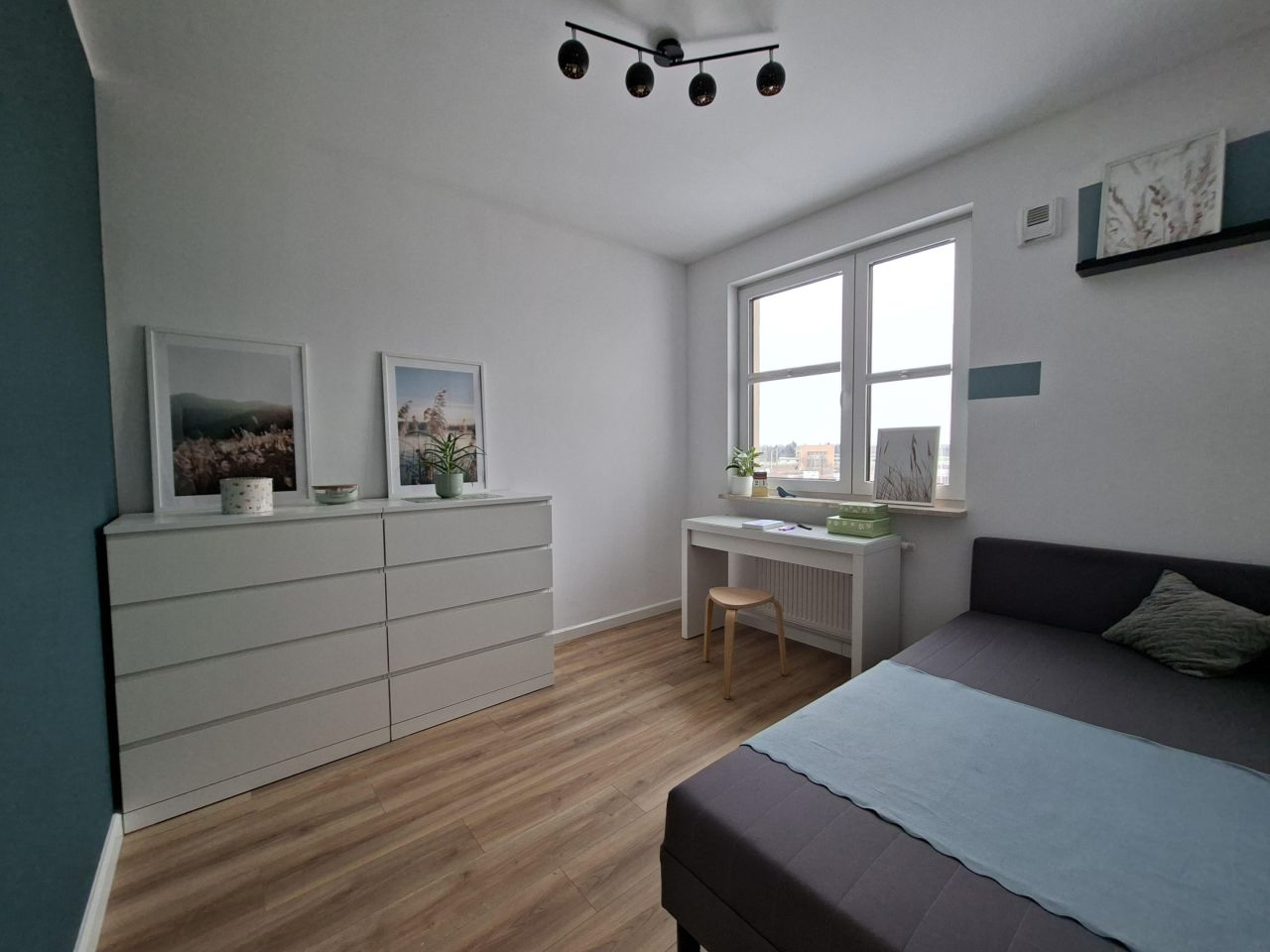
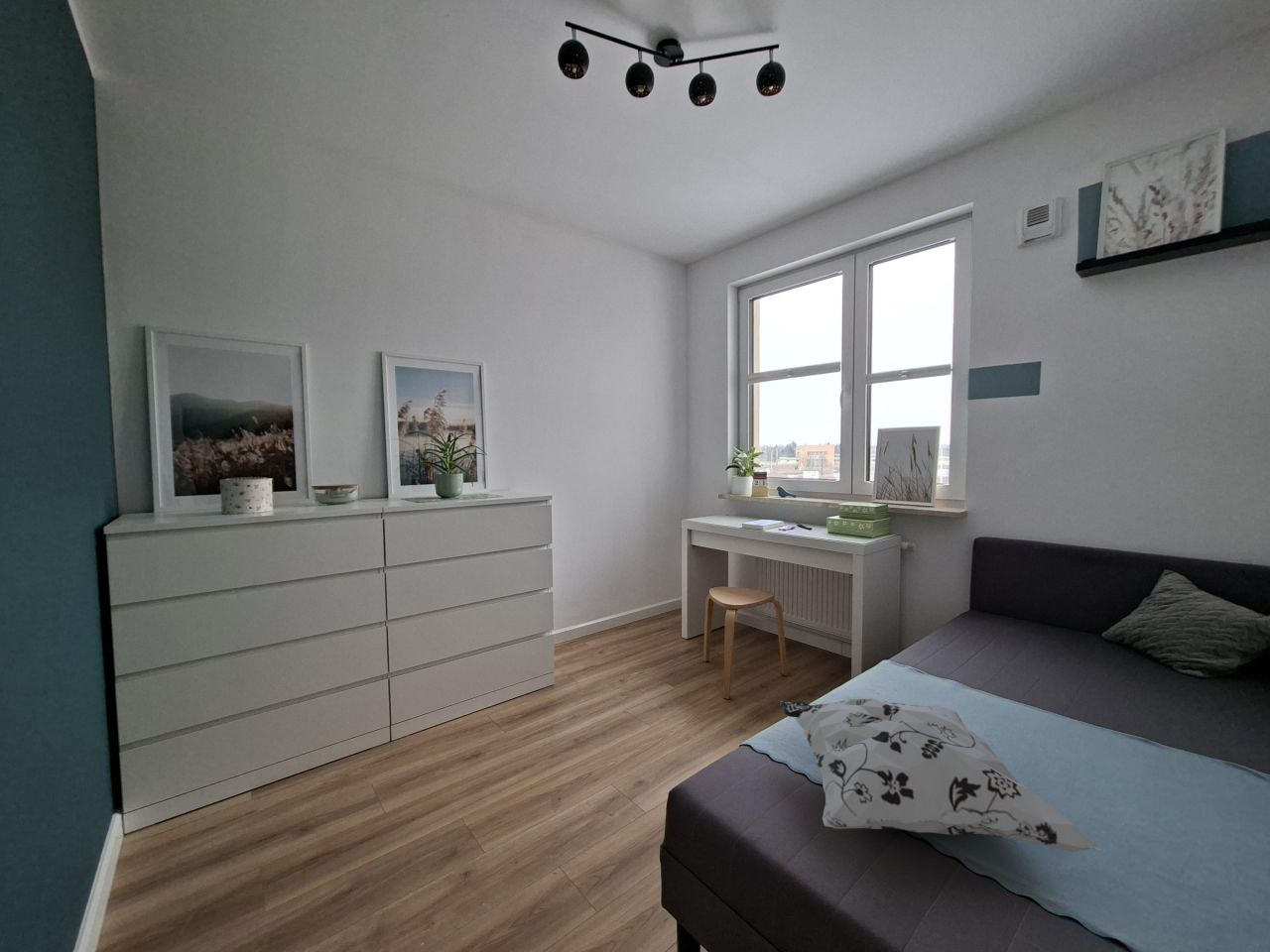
+ decorative pillow [779,697,1101,853]
